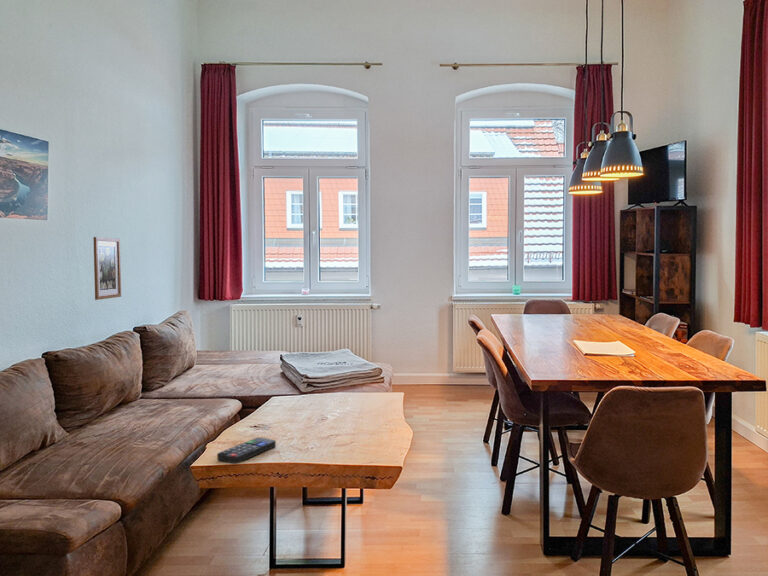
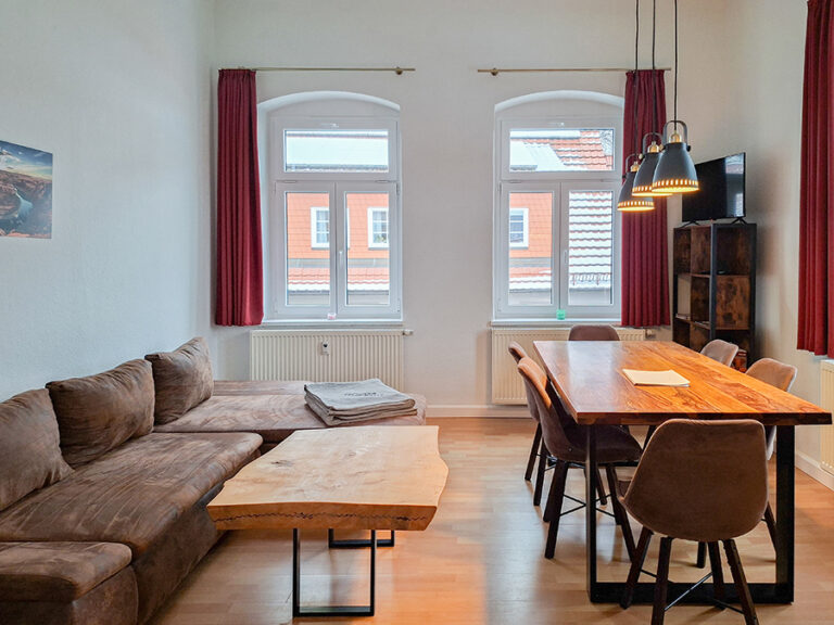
- wall art [92,236,122,301]
- remote control [216,436,277,465]
